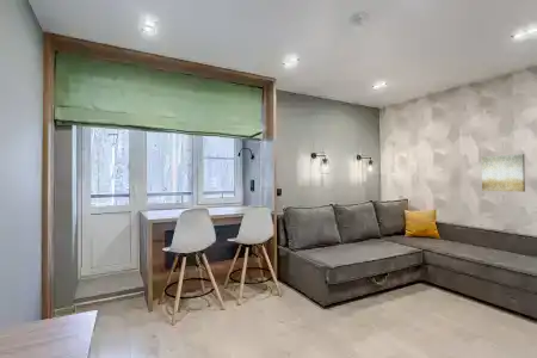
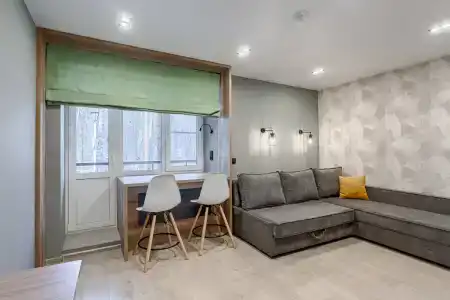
- wall art [481,153,526,193]
